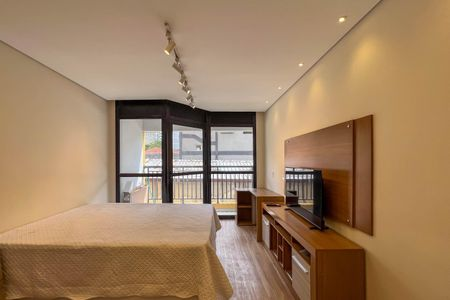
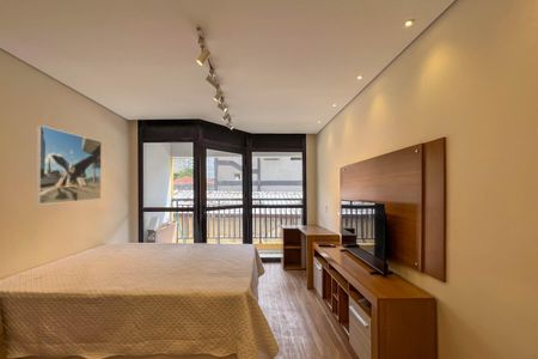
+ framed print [35,124,103,206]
